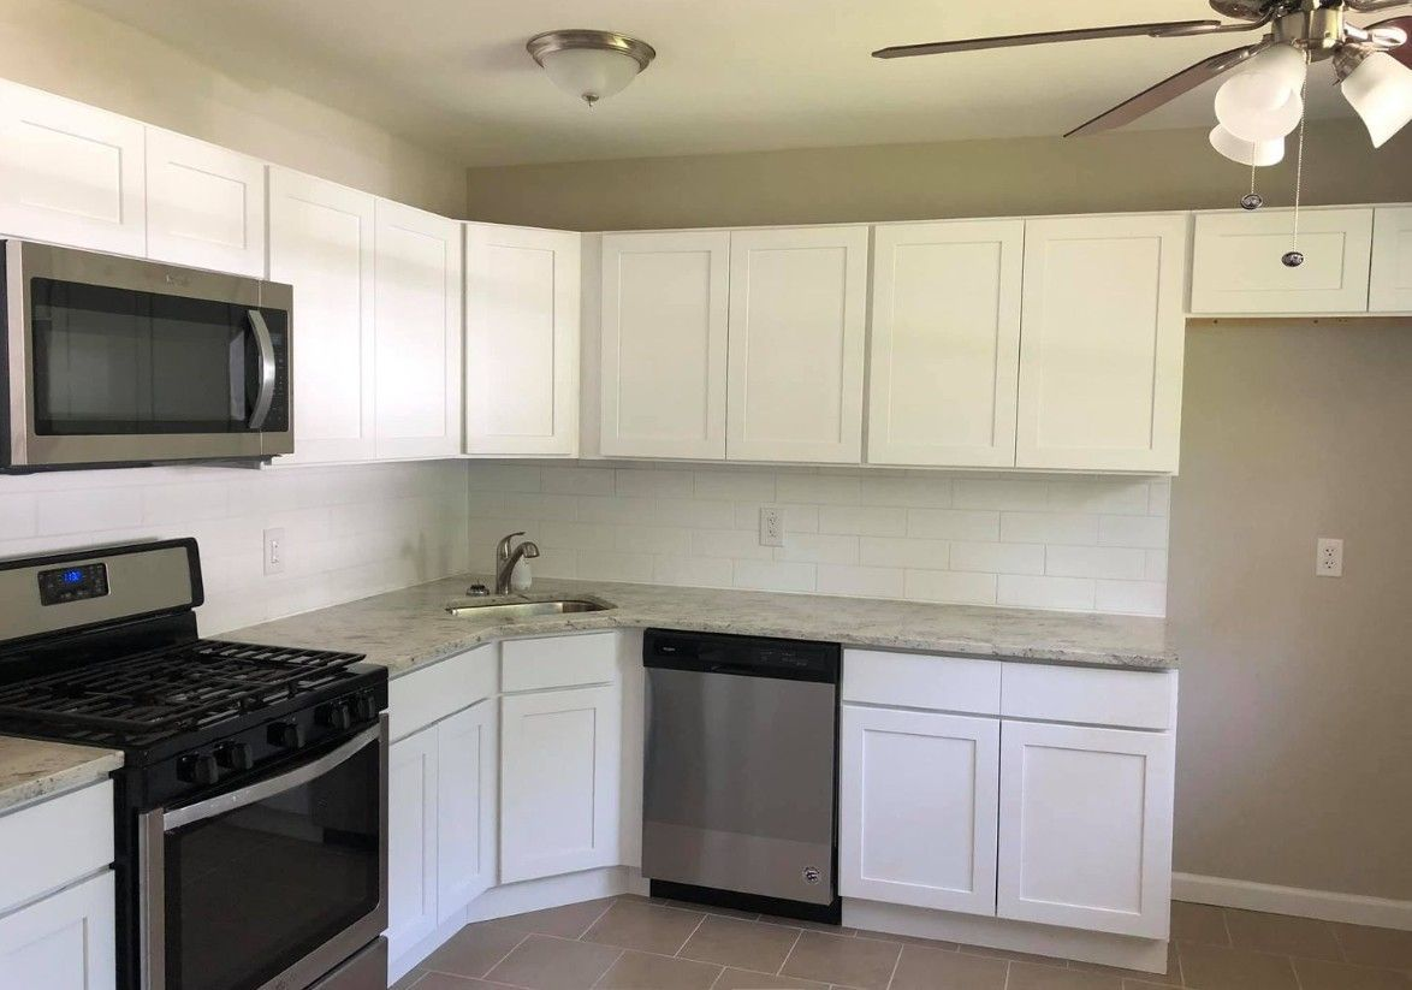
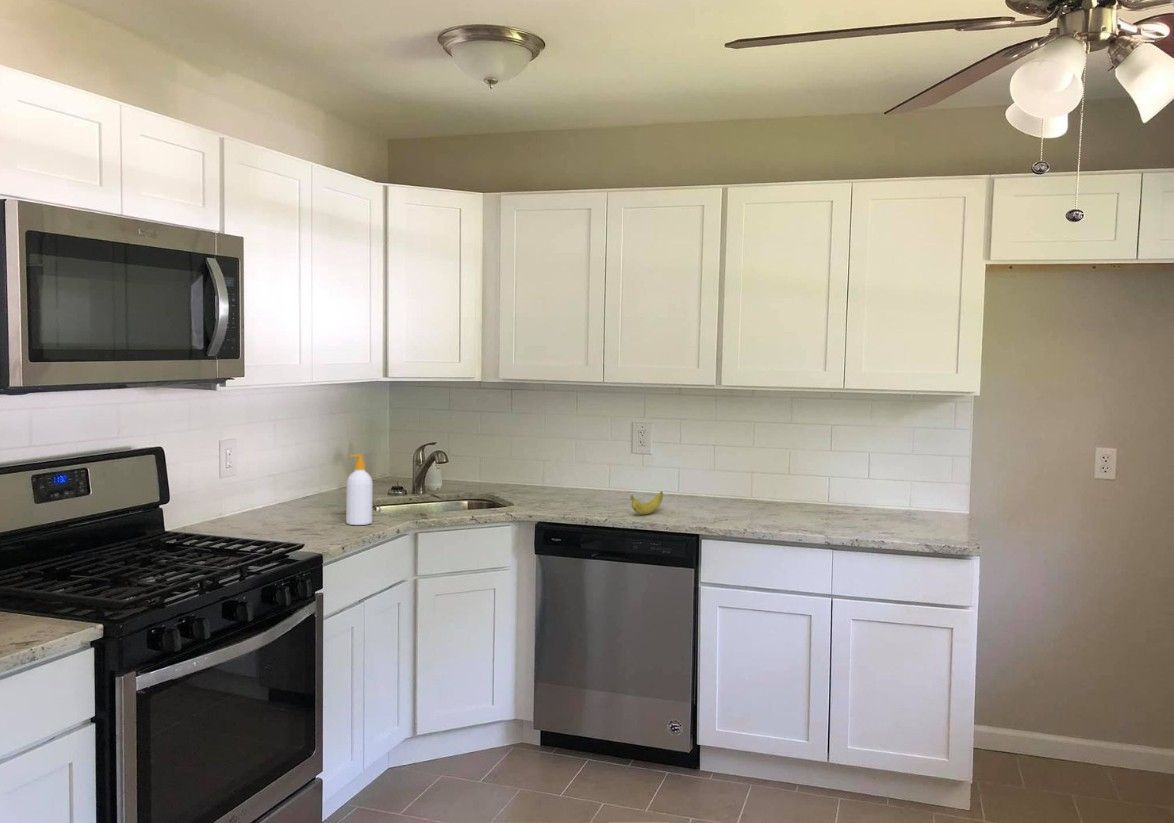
+ banana [629,490,664,516]
+ soap bottle [345,453,374,526]
